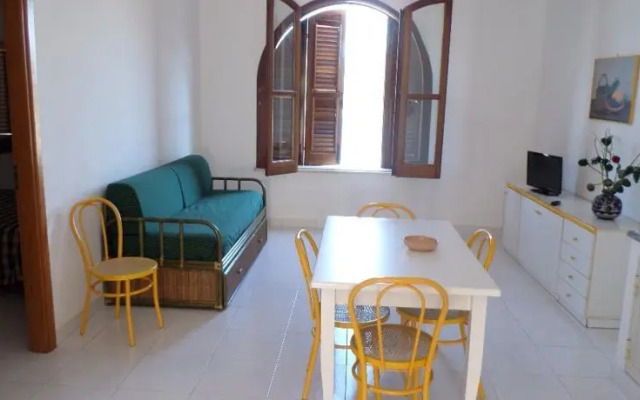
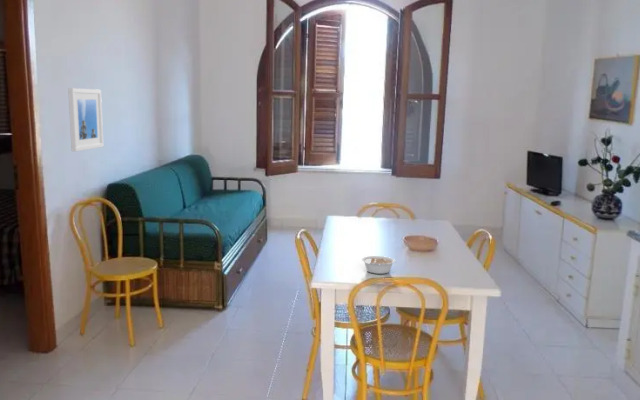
+ legume [361,255,396,275]
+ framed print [67,87,104,153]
